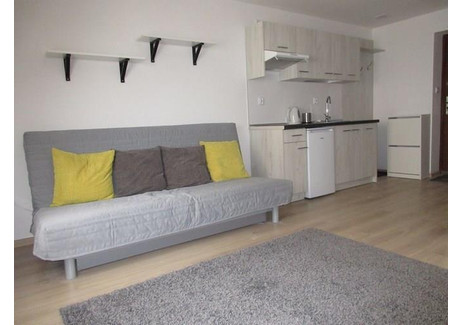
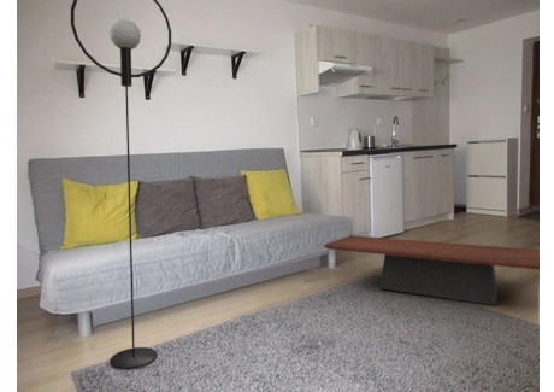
+ coffee table [323,234,541,306]
+ floor lamp [70,0,172,370]
